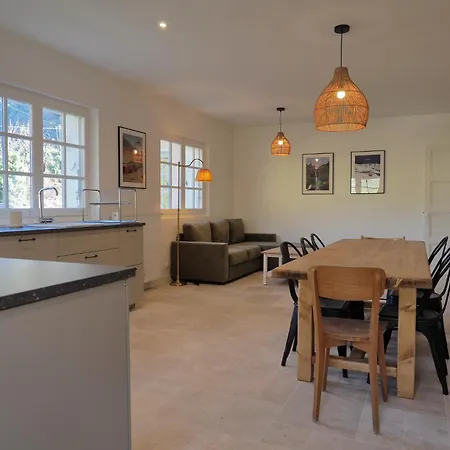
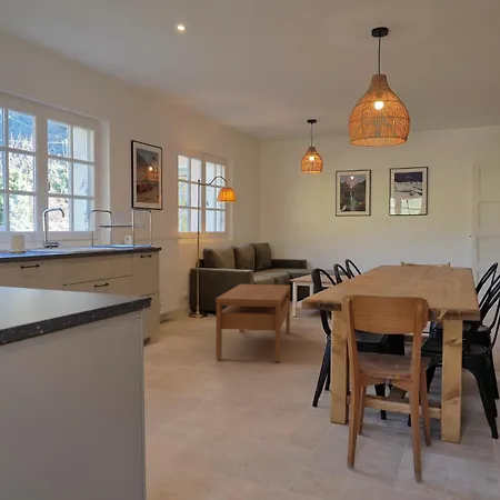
+ coffee table [214,283,291,363]
